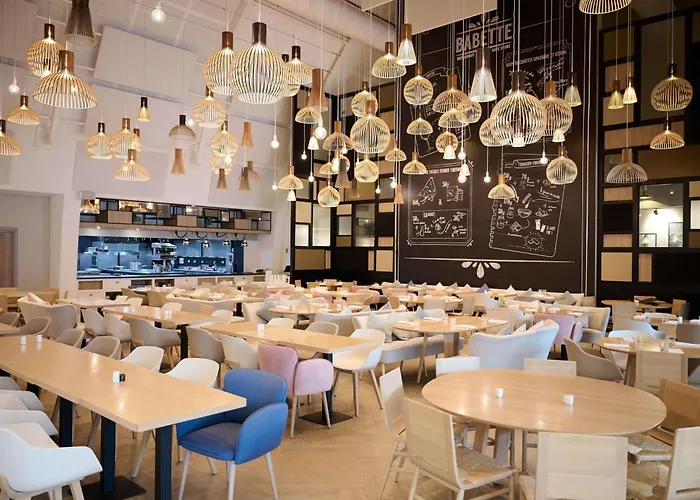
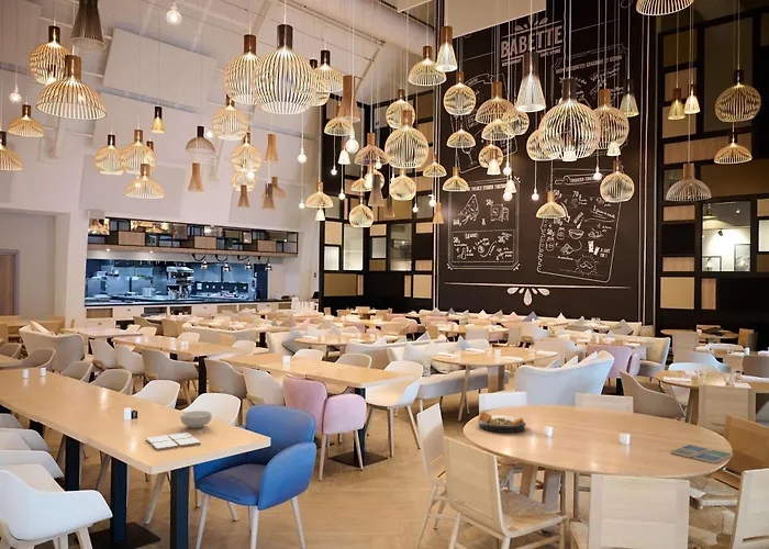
+ plate [477,412,526,434]
+ drink coaster [669,444,734,464]
+ drink coaster [145,432,202,451]
+ cereal bowl [180,410,212,429]
